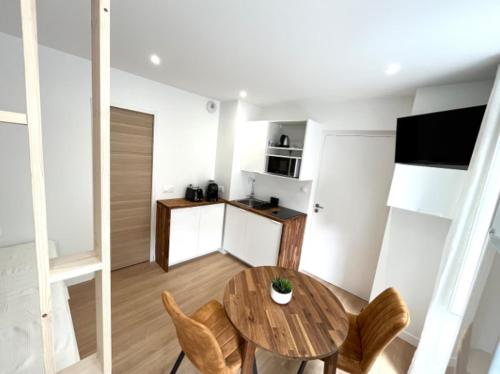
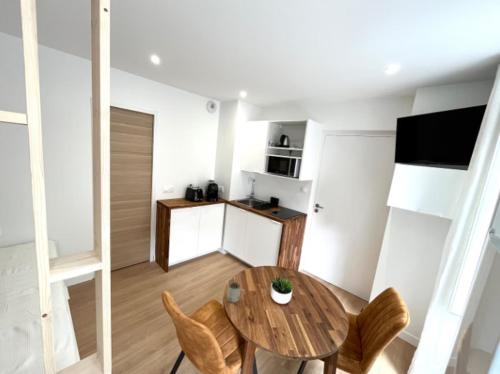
+ mug [226,281,246,303]
